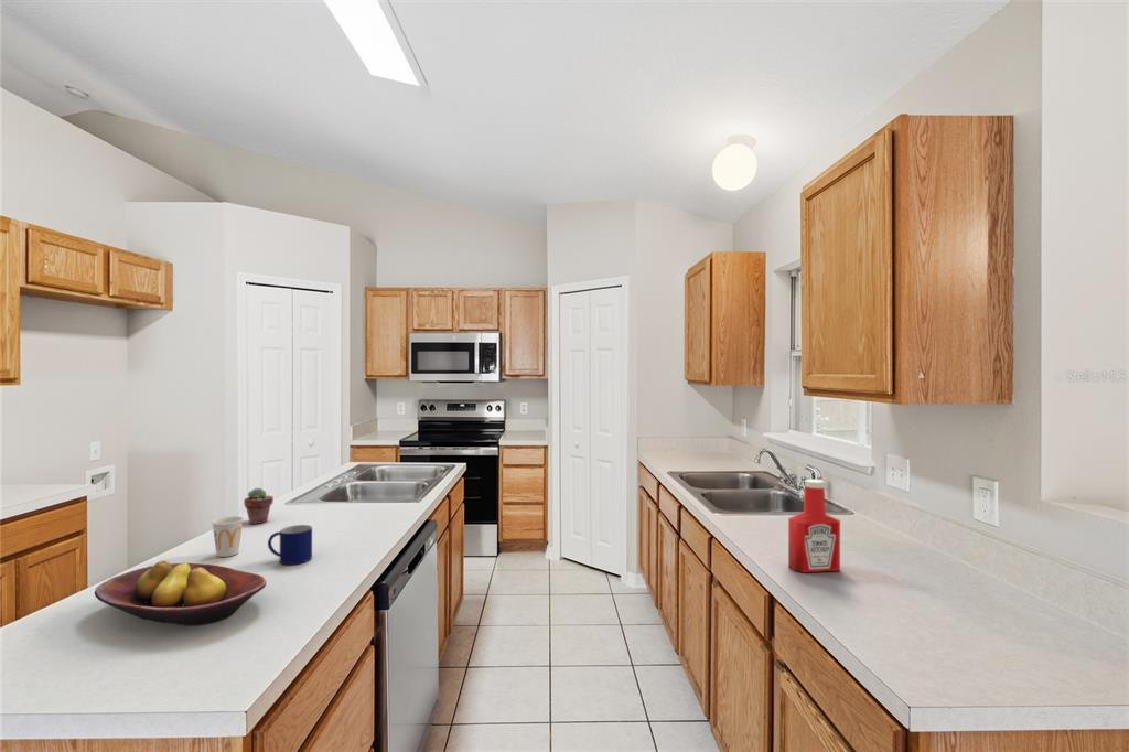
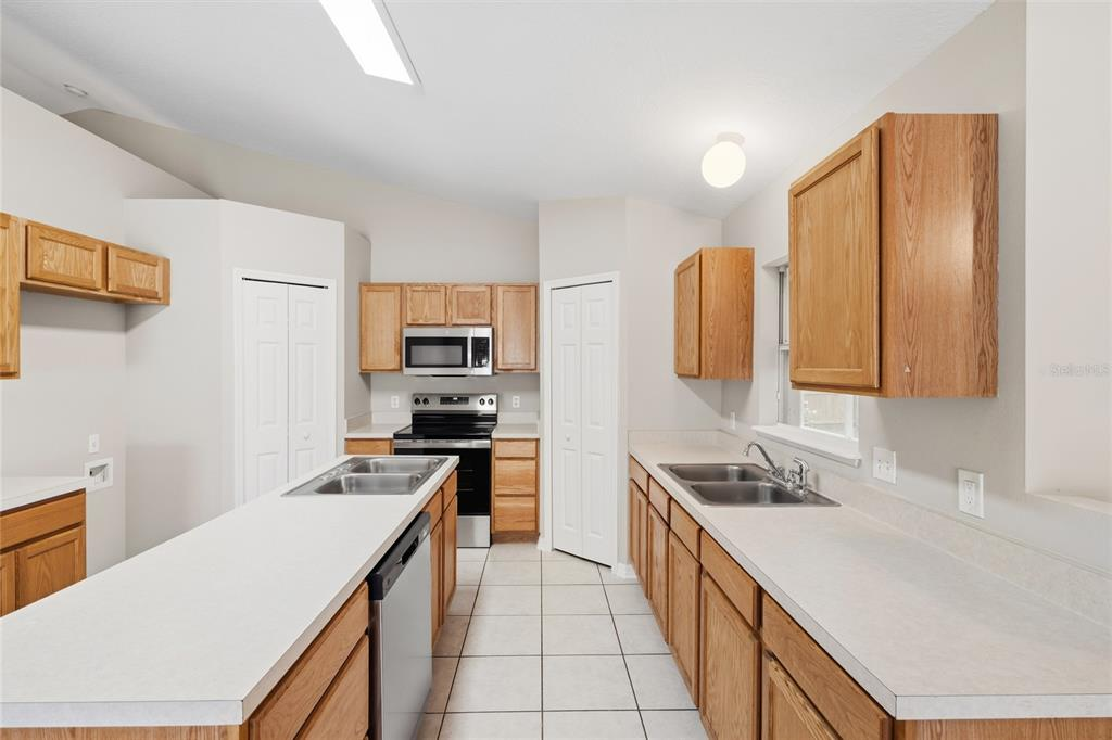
- mug [267,524,313,566]
- fruit bowl [94,560,267,626]
- soap bottle [787,479,841,573]
- cup [211,515,245,558]
- potted succulent [243,487,275,525]
